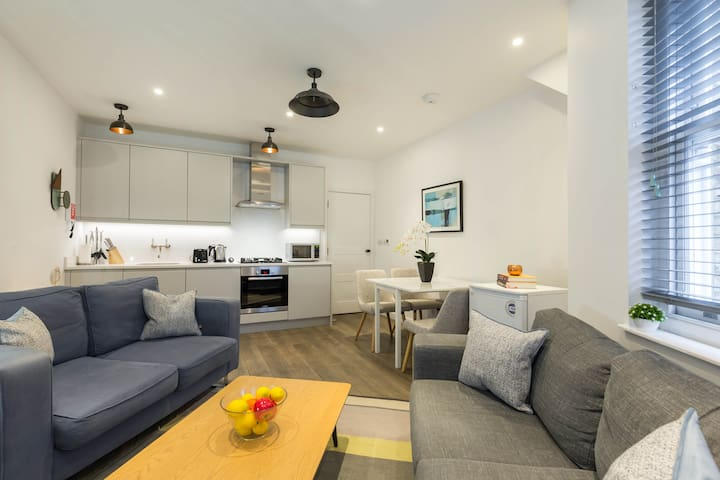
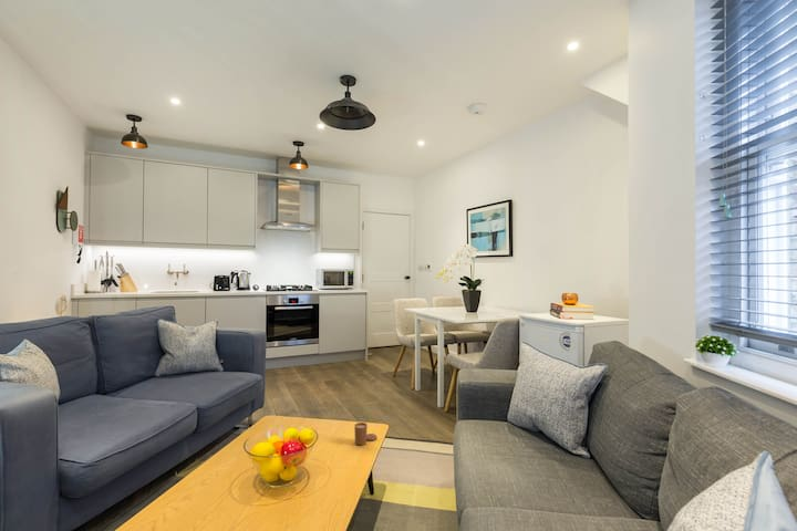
+ candle [353,421,377,446]
